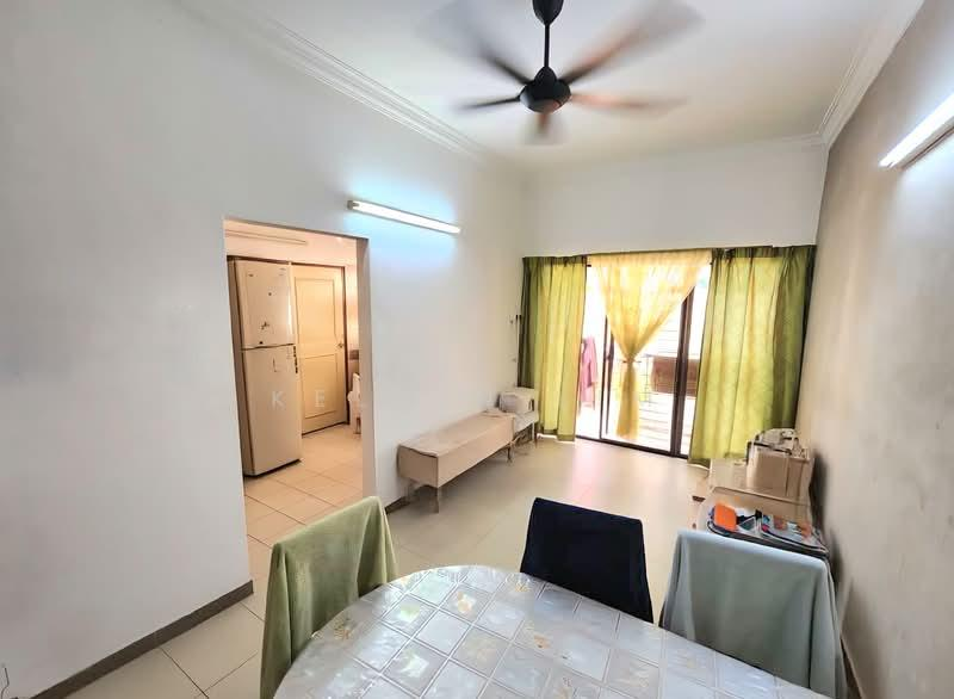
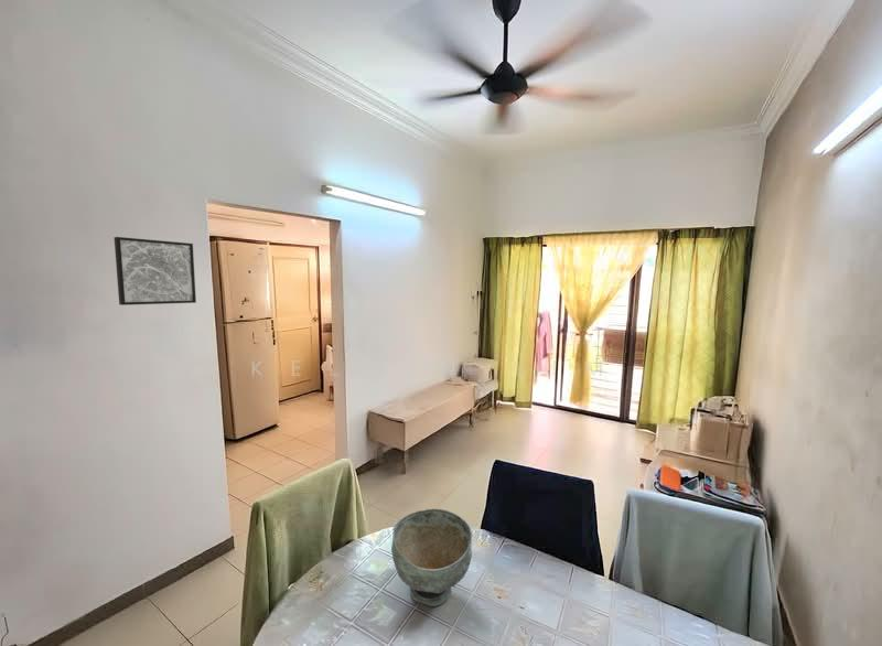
+ wall art [114,236,197,306]
+ decorative bowl [390,508,473,607]
